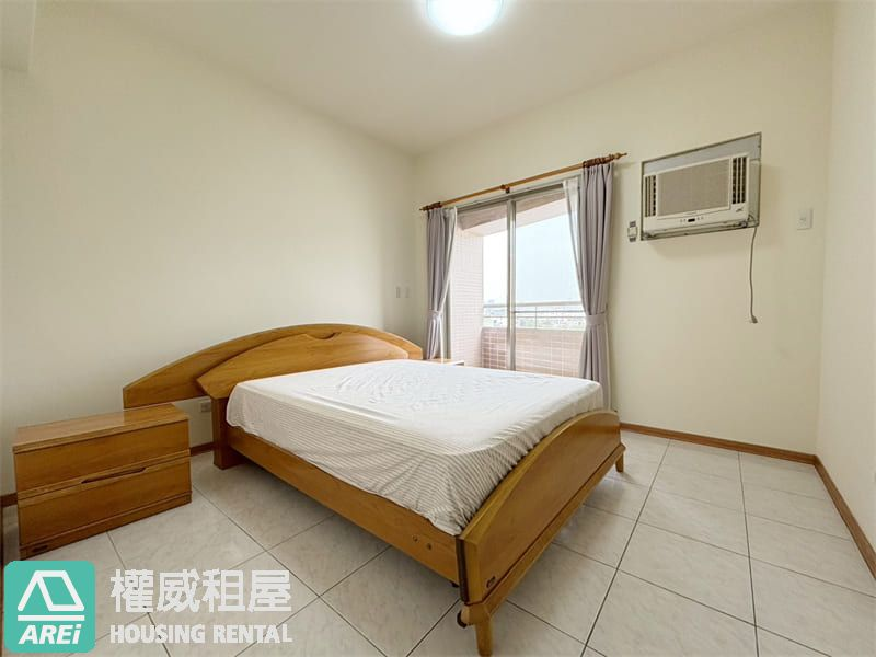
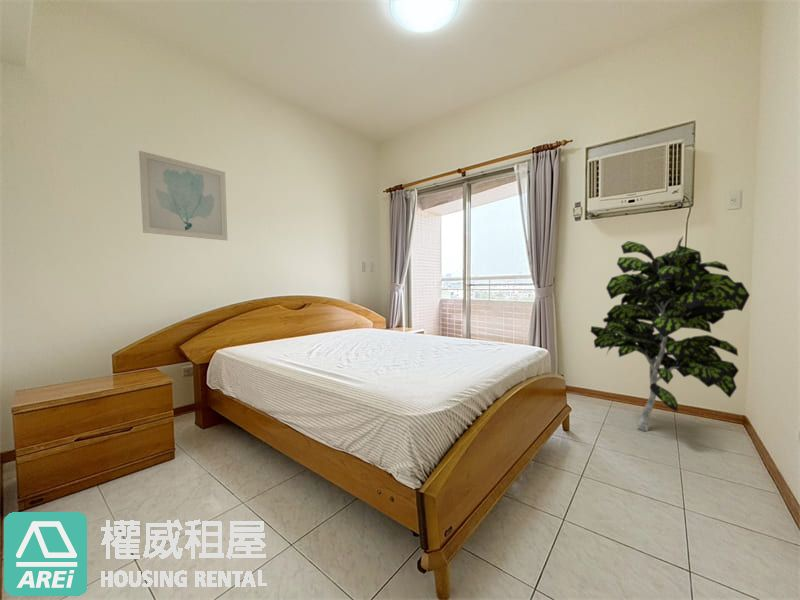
+ indoor plant [589,236,751,432]
+ wall art [138,150,229,241]
